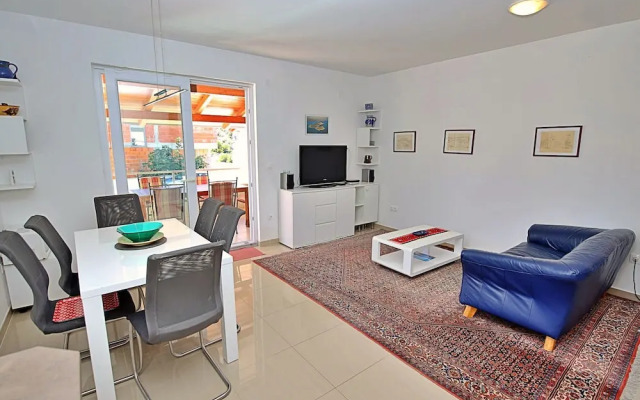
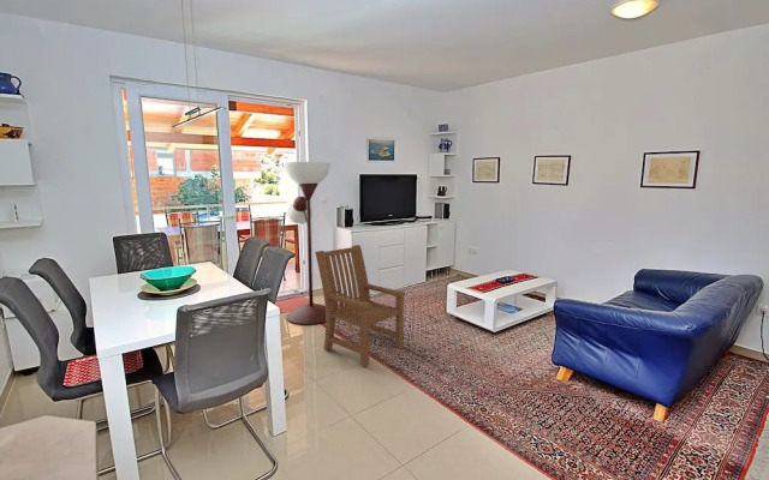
+ floor lamp [284,161,332,325]
+ armchair [314,244,406,367]
